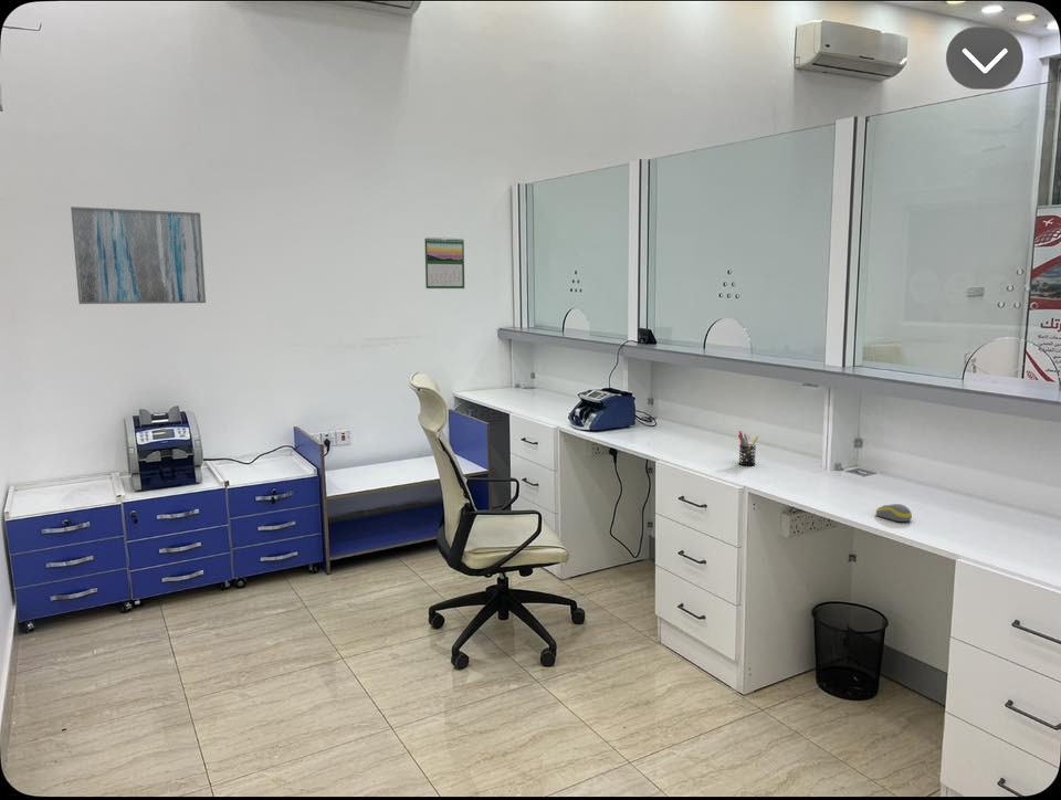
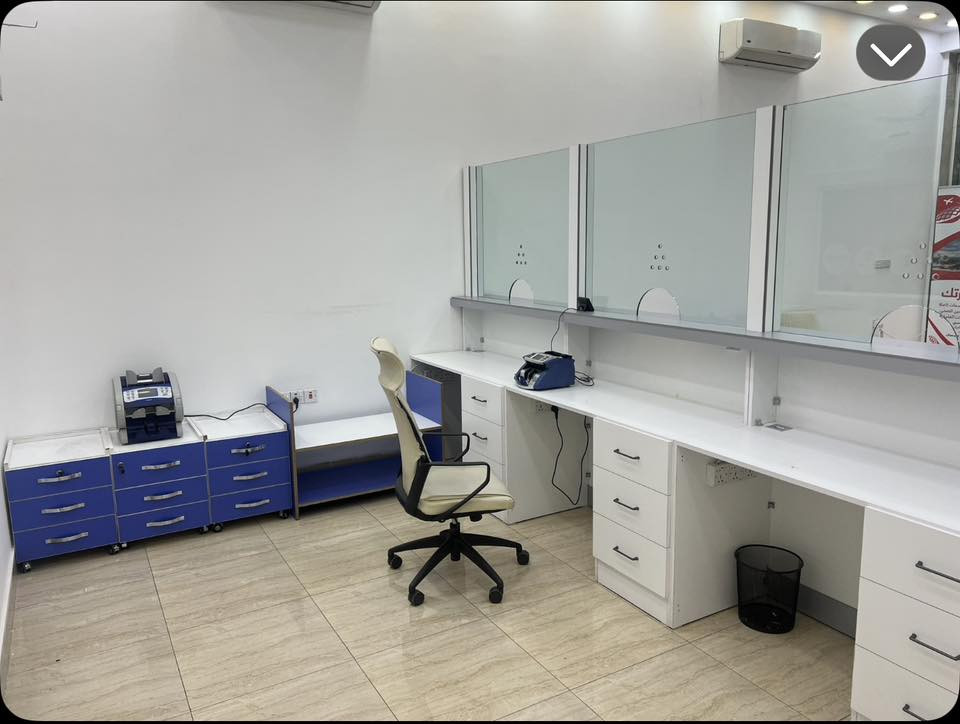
- pen holder [737,430,760,466]
- computer mouse [875,503,913,523]
- calendar [423,236,465,290]
- wall art [70,206,207,305]
